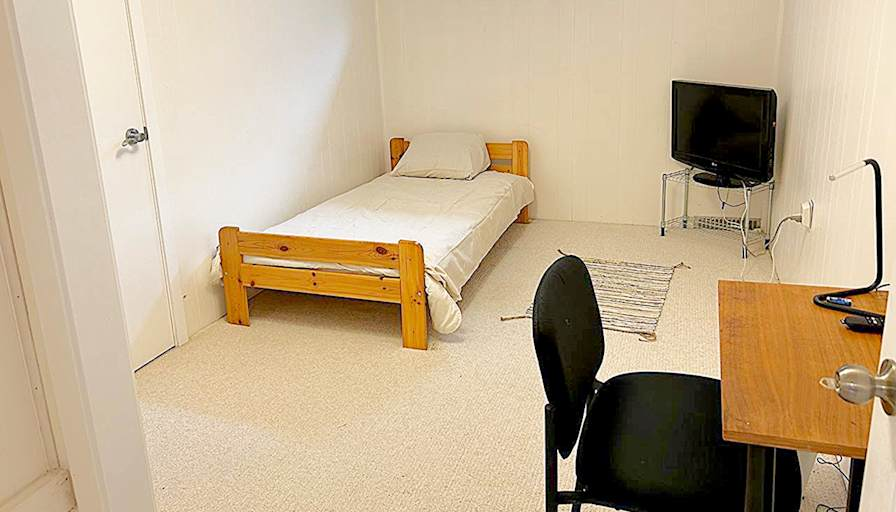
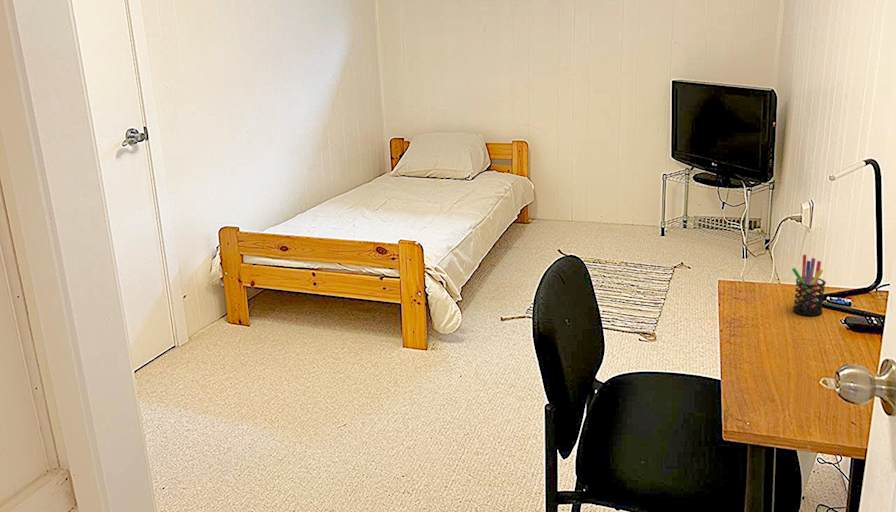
+ pen holder [791,254,827,317]
